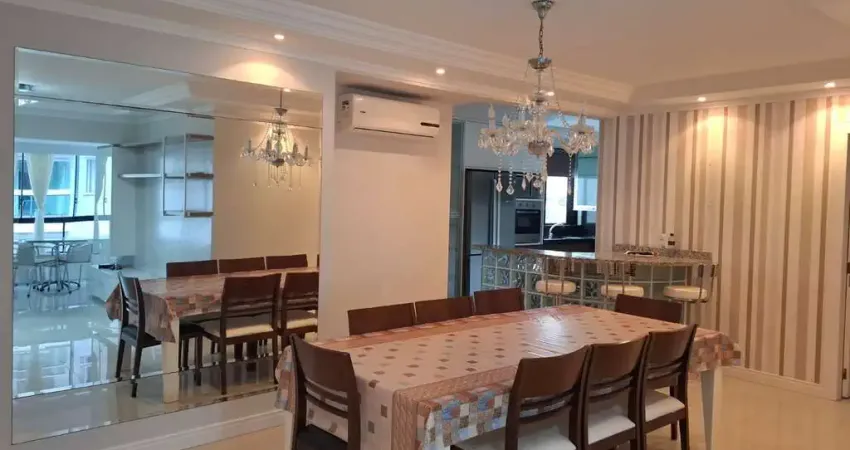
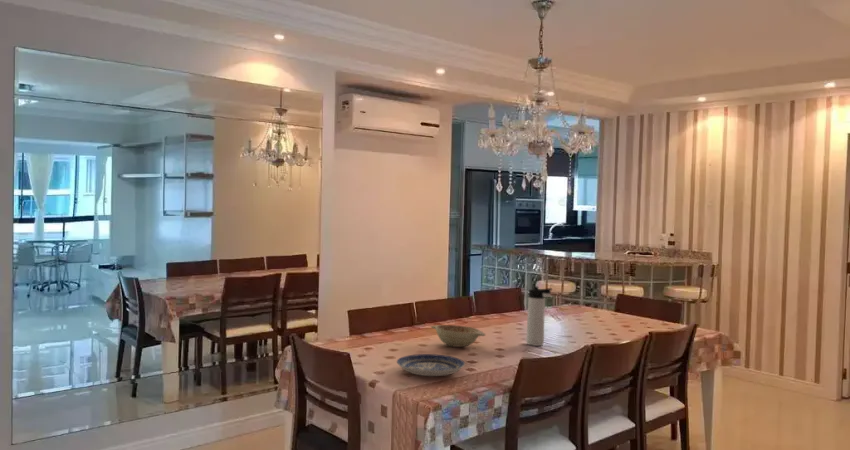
+ plate [396,353,466,377]
+ thermos bottle [525,285,553,347]
+ decorative bowl [429,324,487,348]
